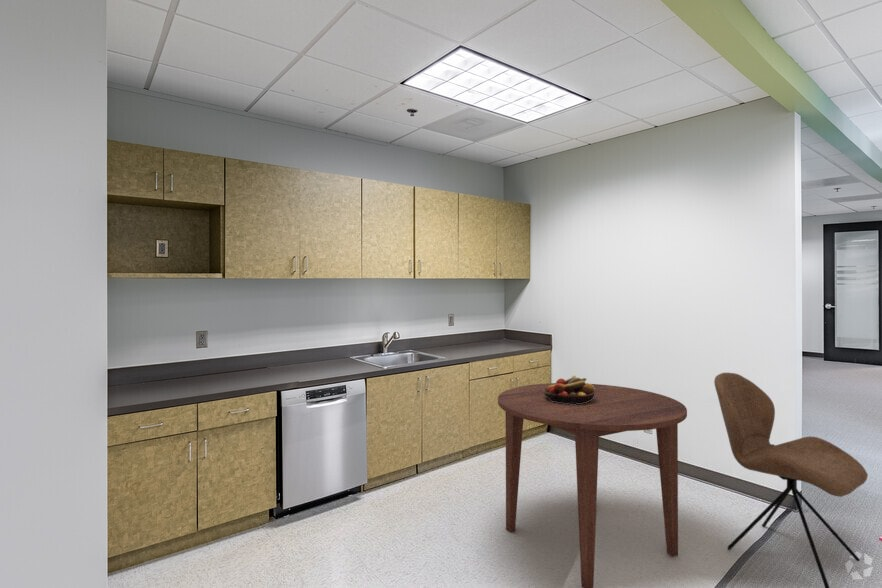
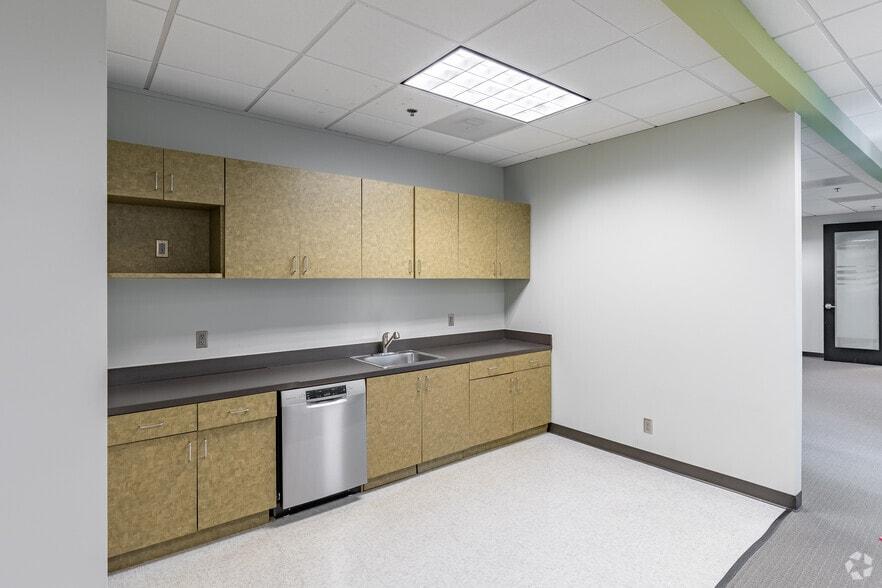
- fruit bowl [543,374,595,405]
- chair [713,372,869,588]
- dining table [497,382,688,588]
